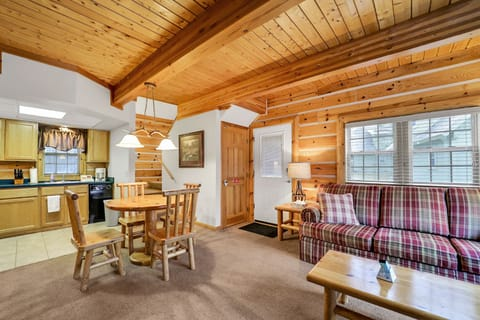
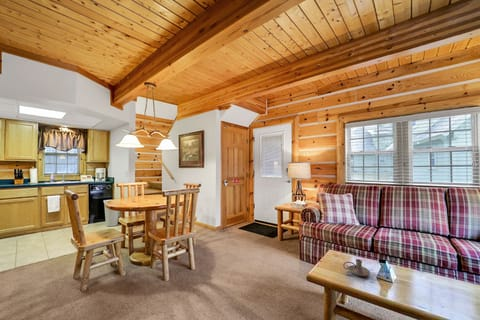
+ candle holder [342,258,371,277]
